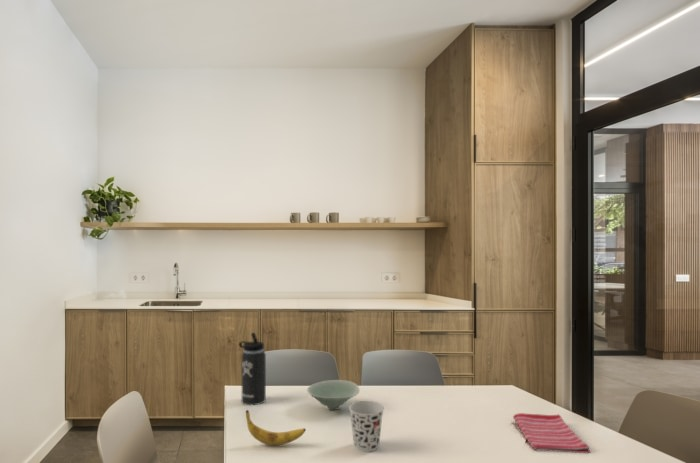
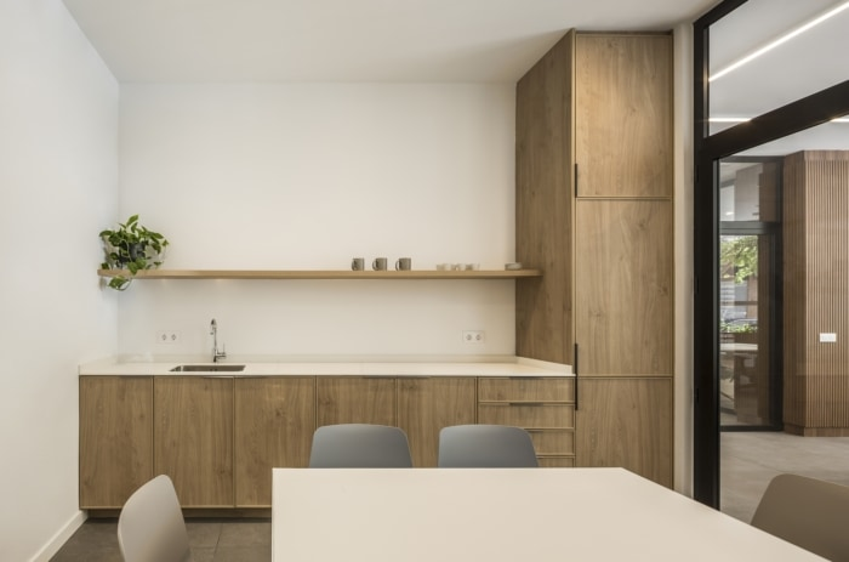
- bowl [306,379,360,411]
- thermos bottle [238,331,267,406]
- banana [245,409,307,446]
- dish towel [512,412,591,454]
- cup [348,400,385,453]
